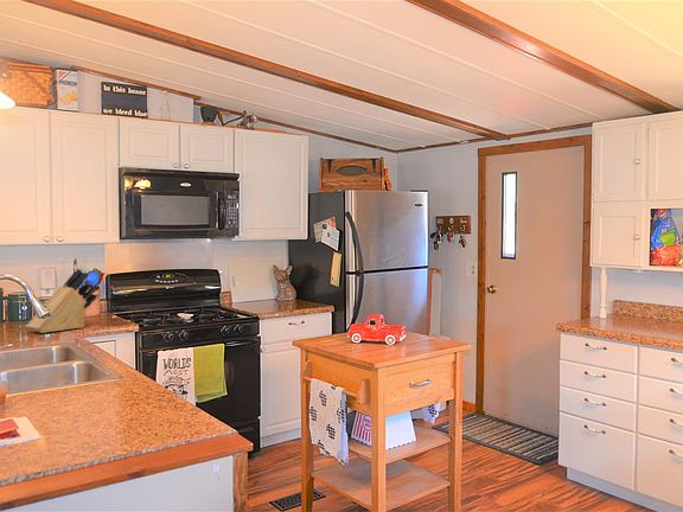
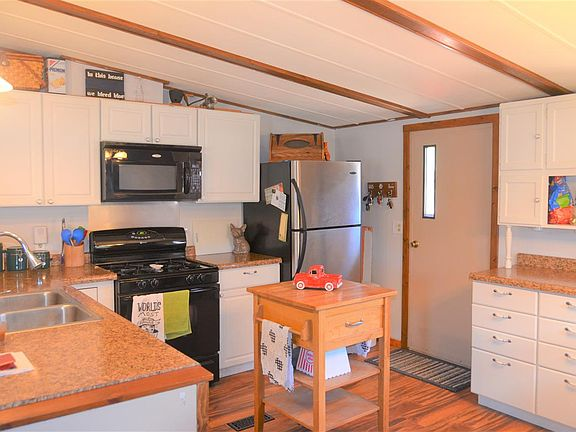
- knife block [25,268,100,334]
